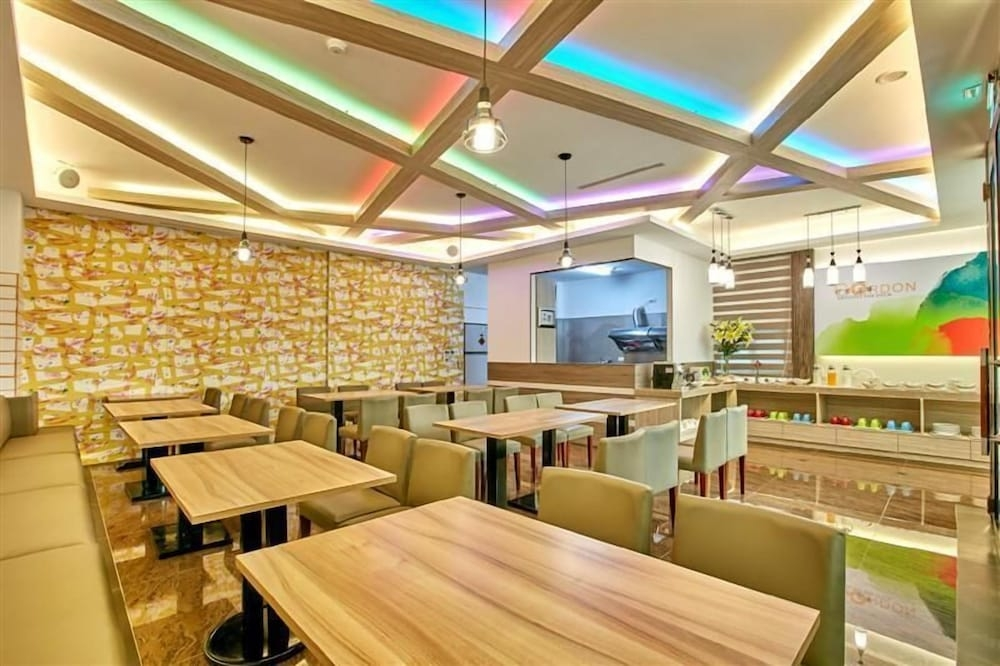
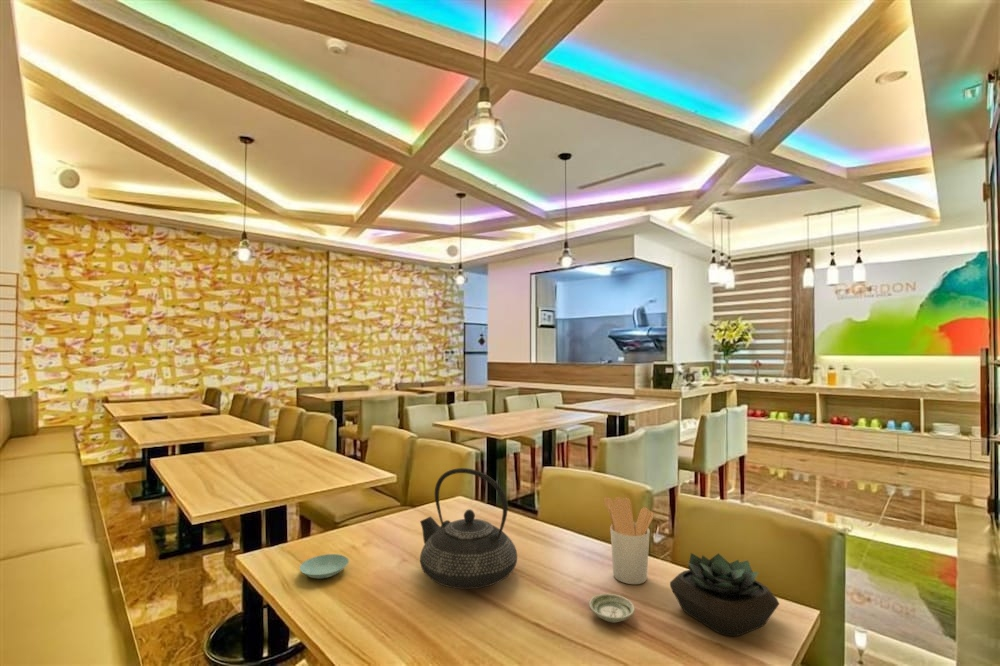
+ saucer [299,553,350,580]
+ saucer [588,593,636,624]
+ succulent plant [669,552,780,638]
+ utensil holder [603,496,655,585]
+ teapot [419,467,518,590]
